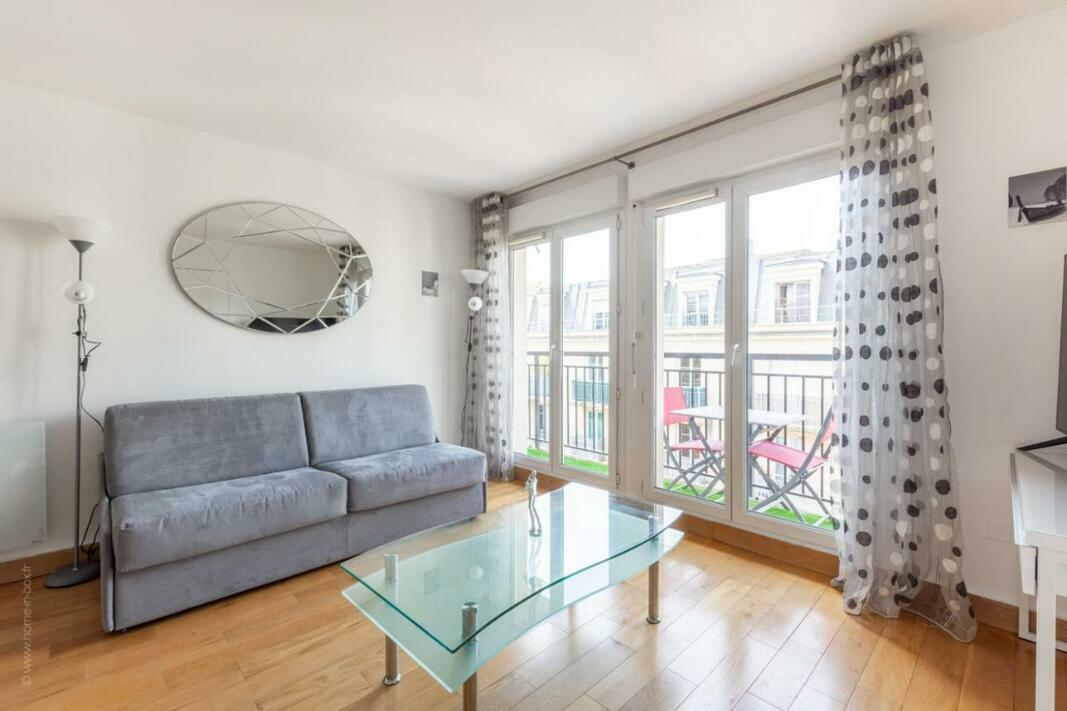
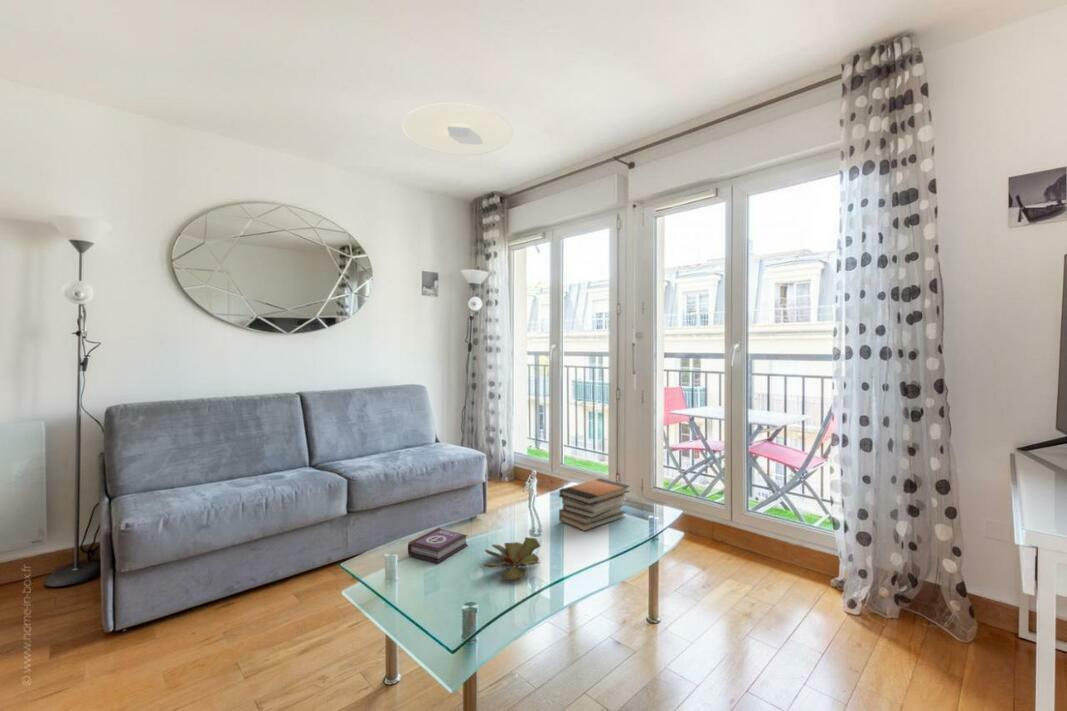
+ book [407,526,469,564]
+ ceiling light [401,102,514,156]
+ succulent plant [483,536,541,581]
+ book stack [558,477,631,532]
